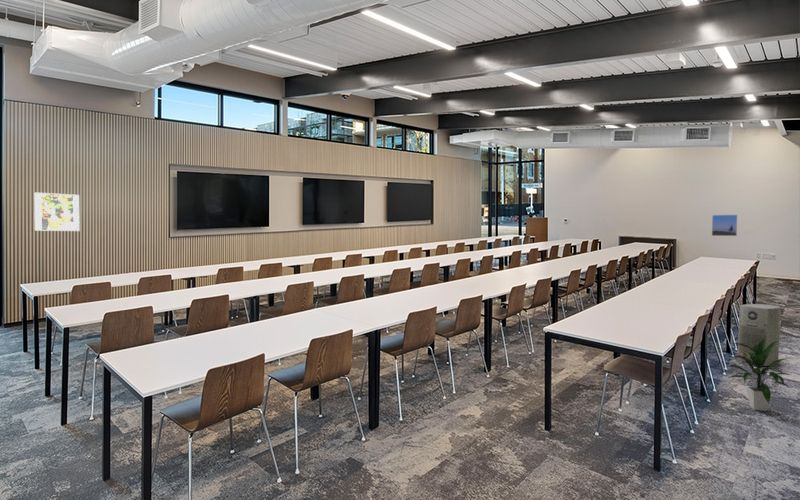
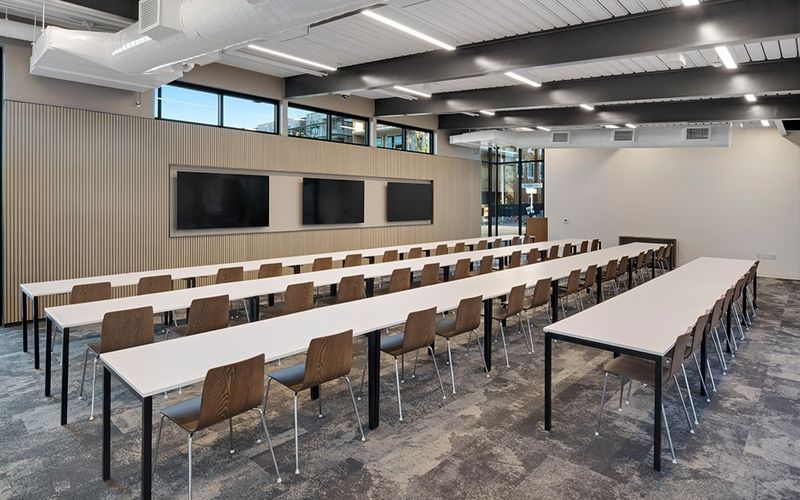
- air purifier [736,303,781,367]
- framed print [711,214,738,237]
- indoor plant [726,337,793,412]
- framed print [33,191,81,232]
